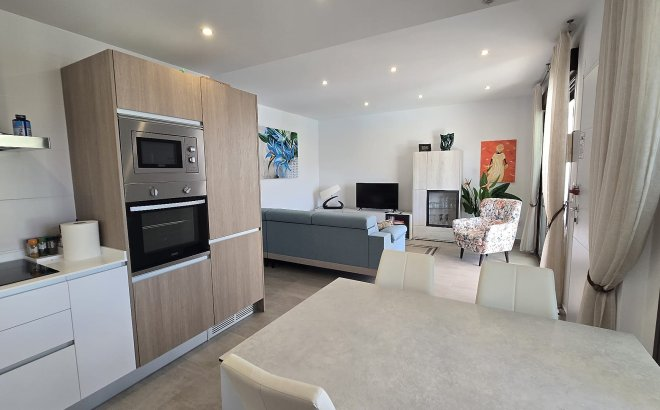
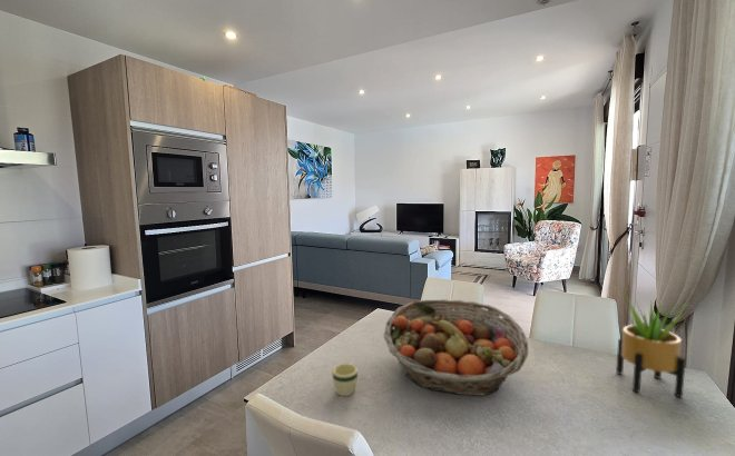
+ potted plant [615,295,687,399]
+ mug [332,361,359,397]
+ fruit basket [383,298,529,397]
